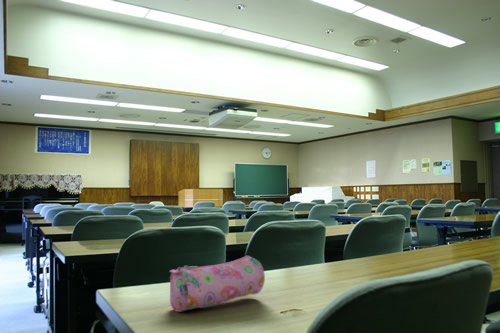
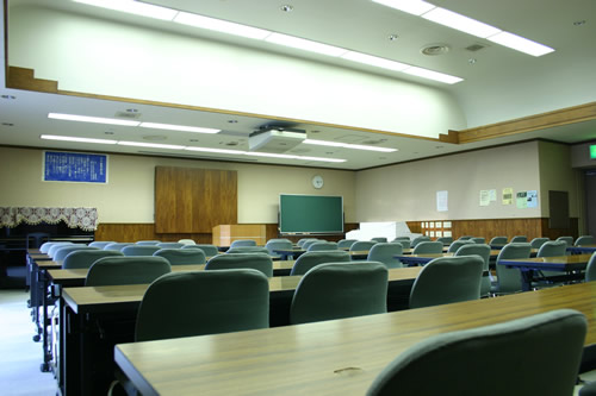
- pencil case [168,255,266,313]
